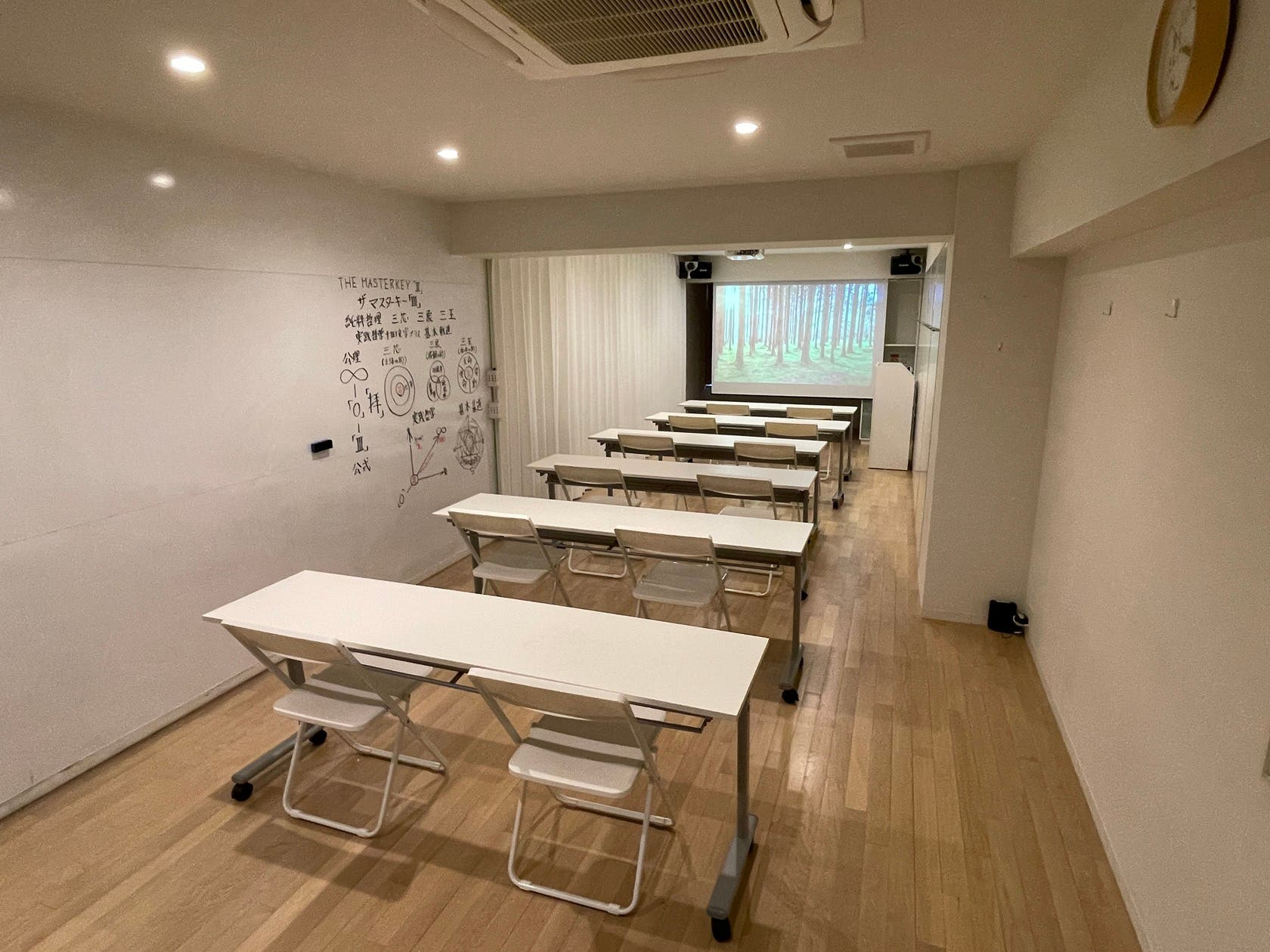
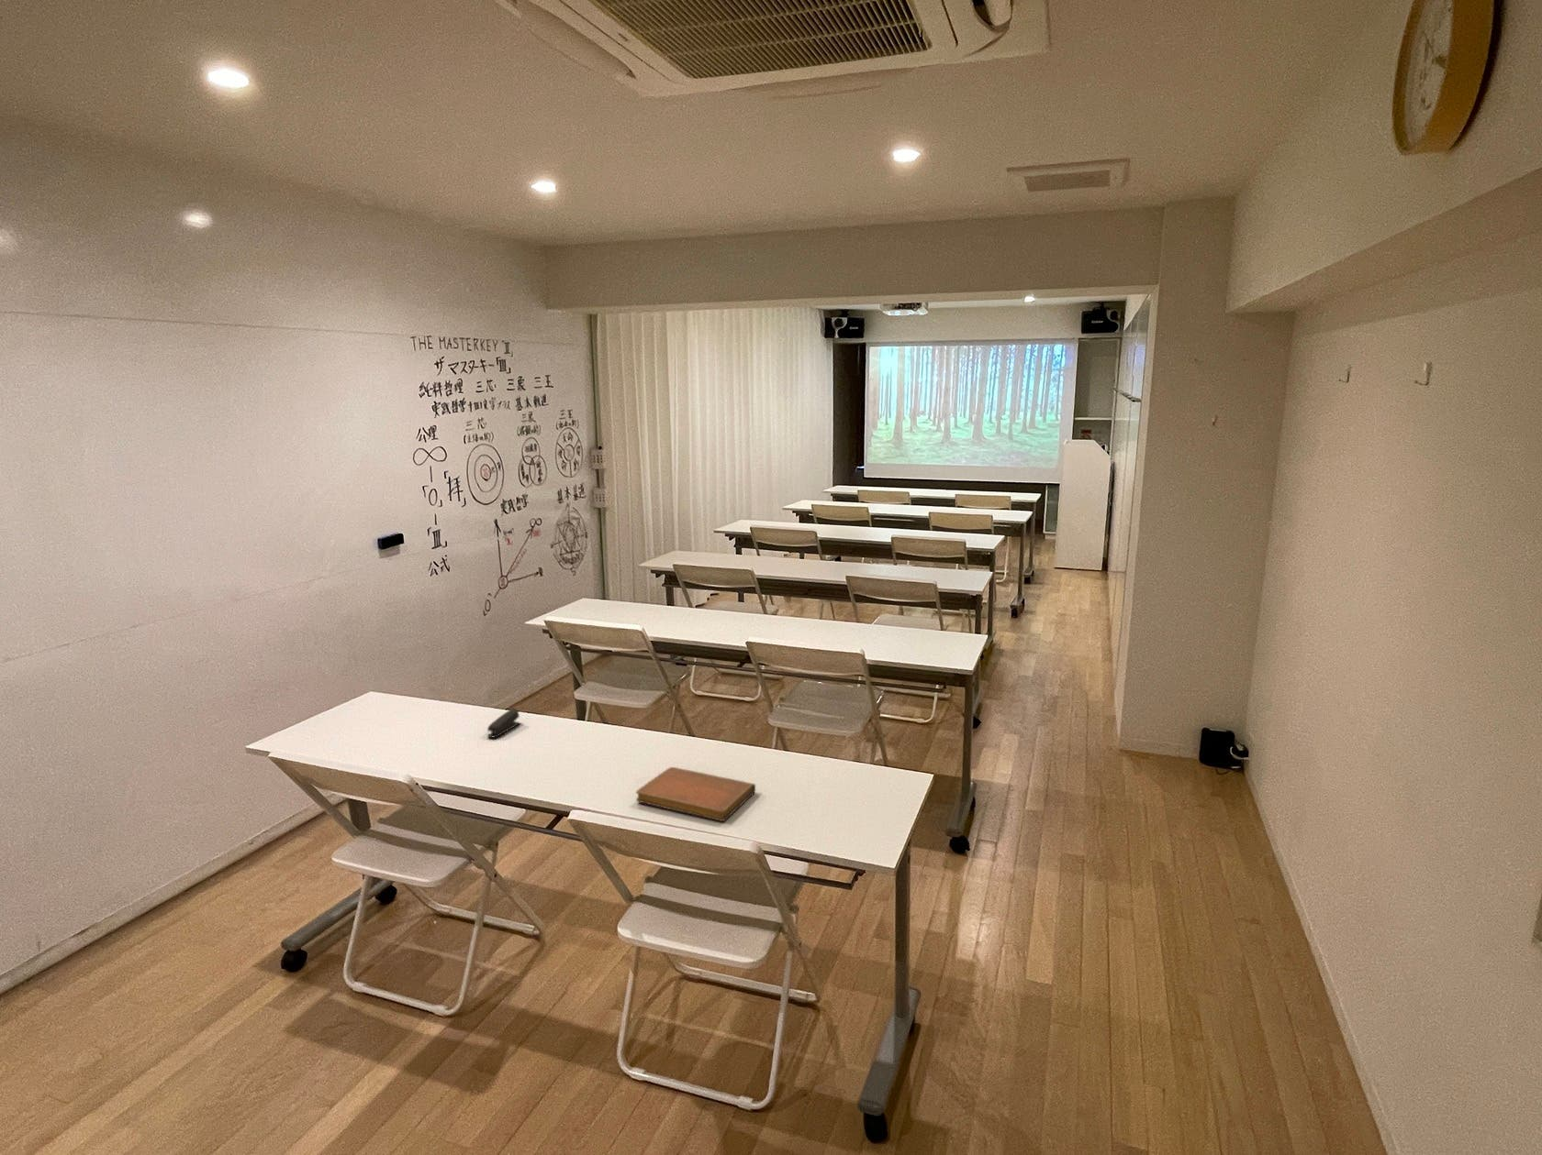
+ stapler [487,707,521,738]
+ notebook [635,767,756,823]
